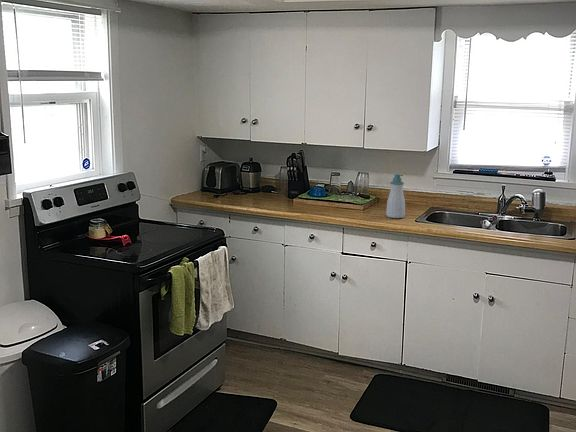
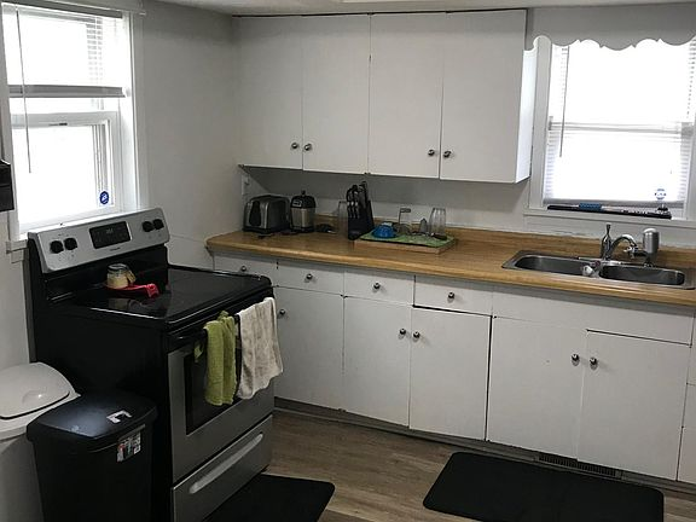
- soap bottle [385,173,406,219]
